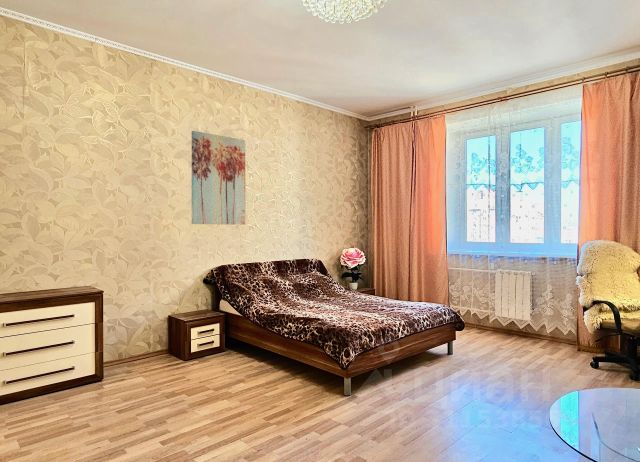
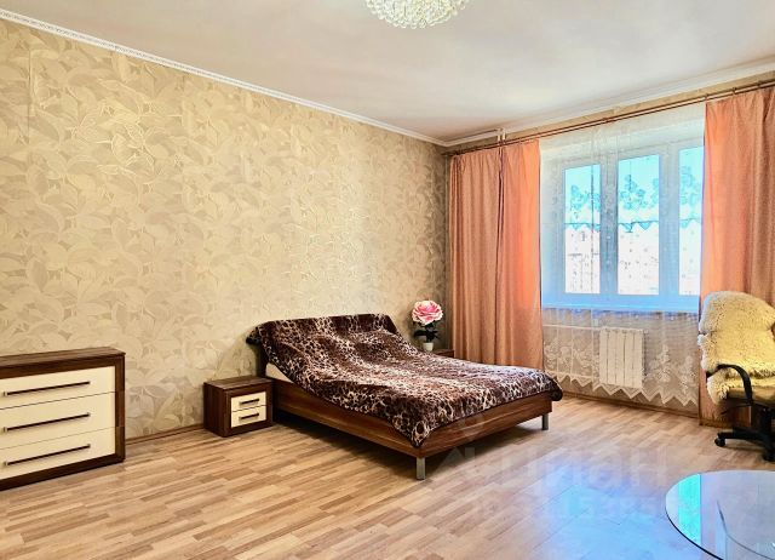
- wall art [191,130,246,226]
